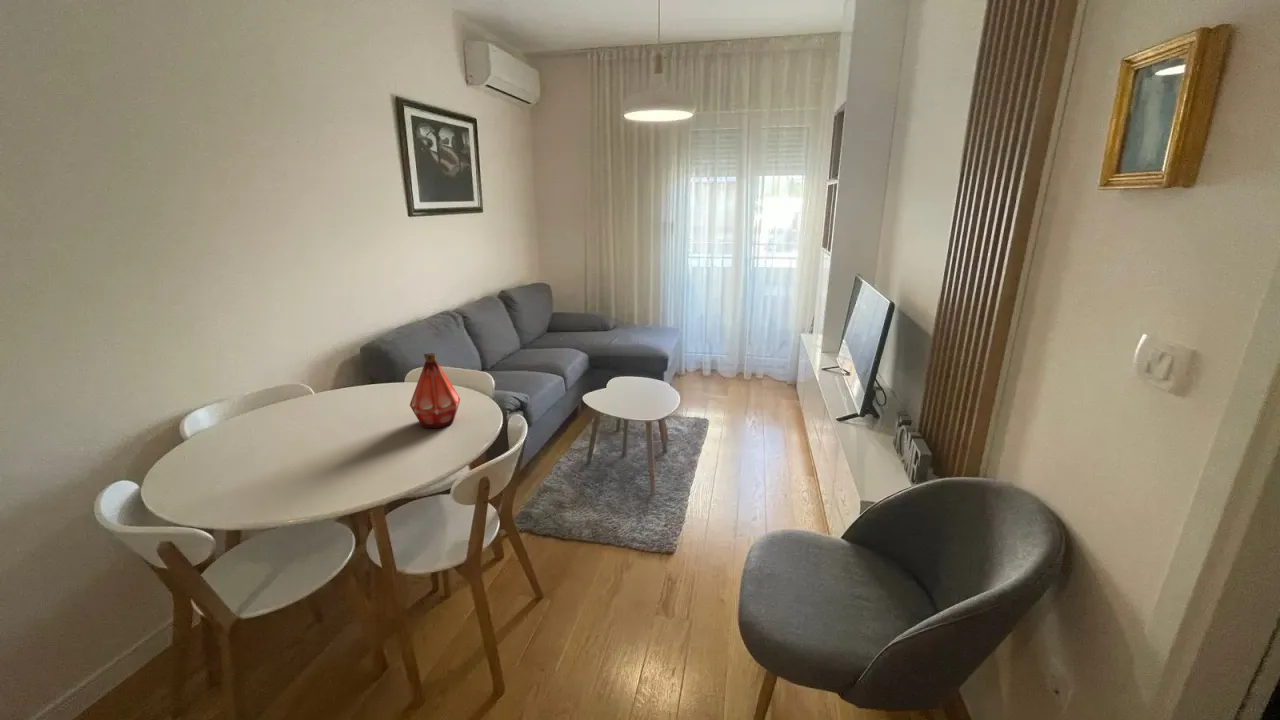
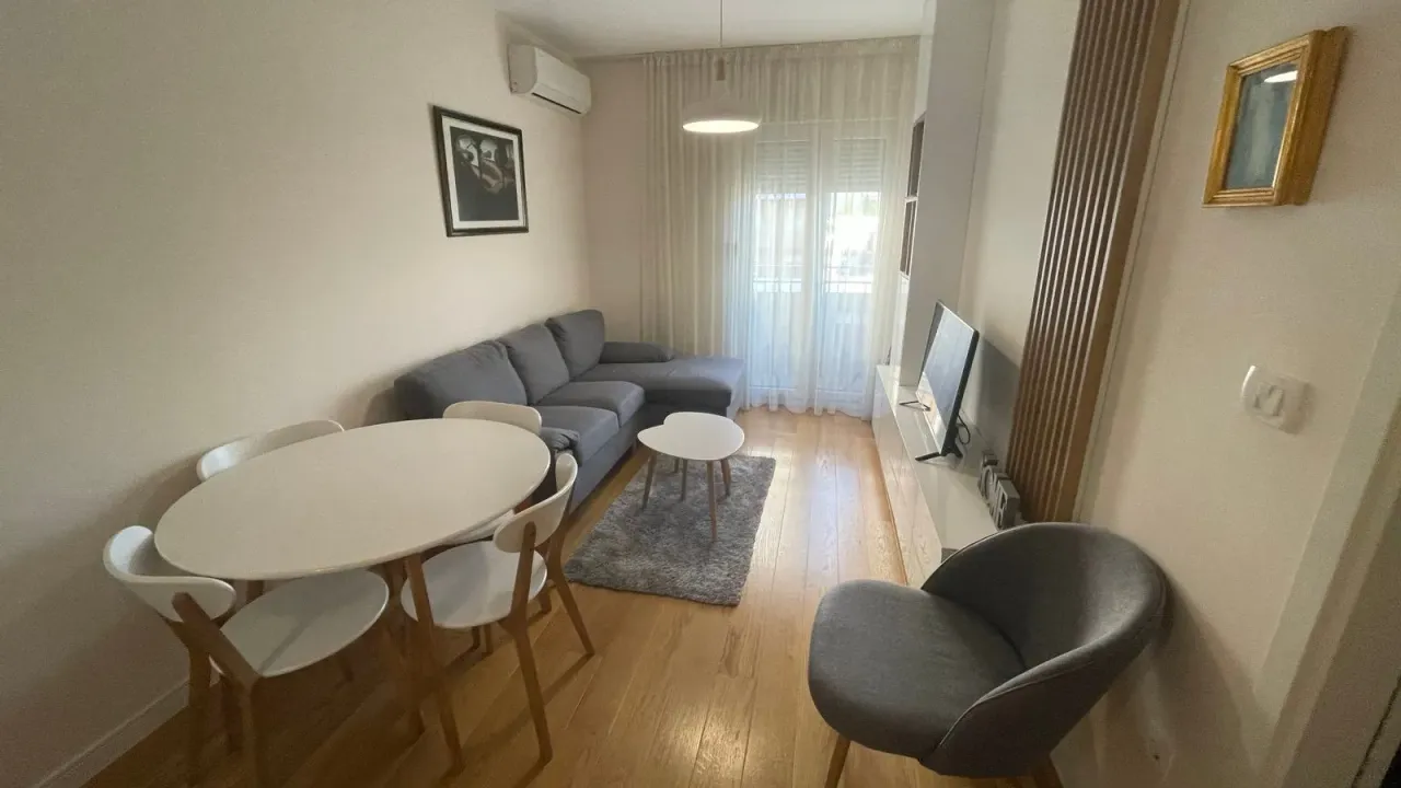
- bottle [409,352,461,429]
